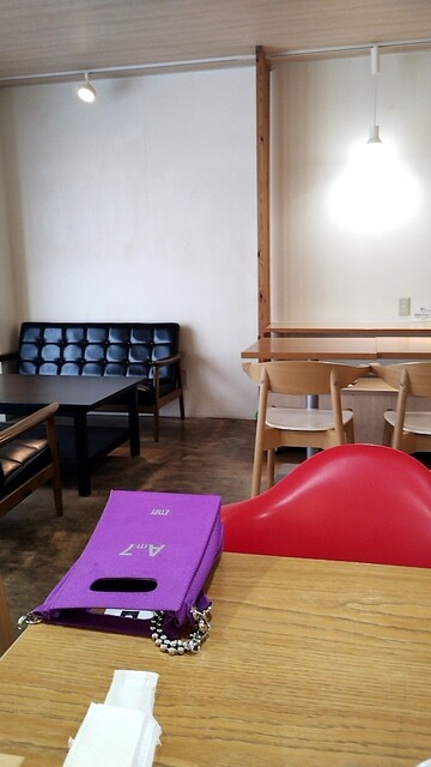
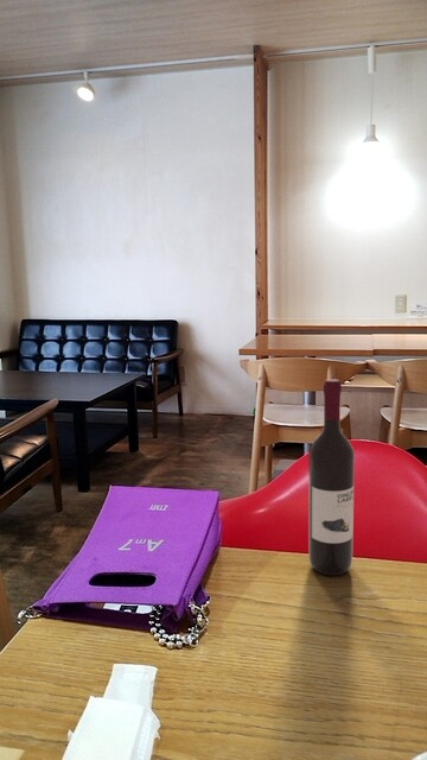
+ wine bottle [307,378,356,576]
